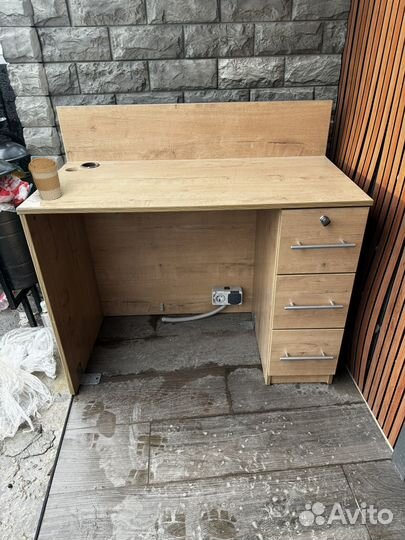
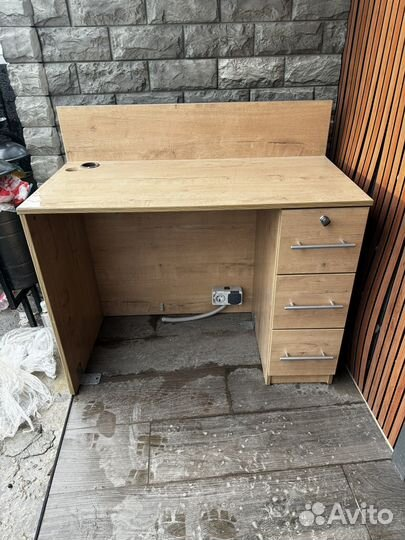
- coffee cup [28,157,62,201]
